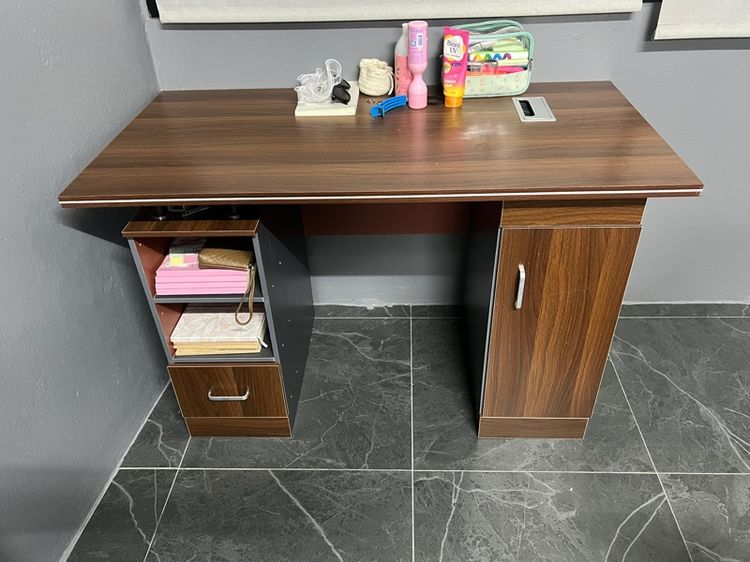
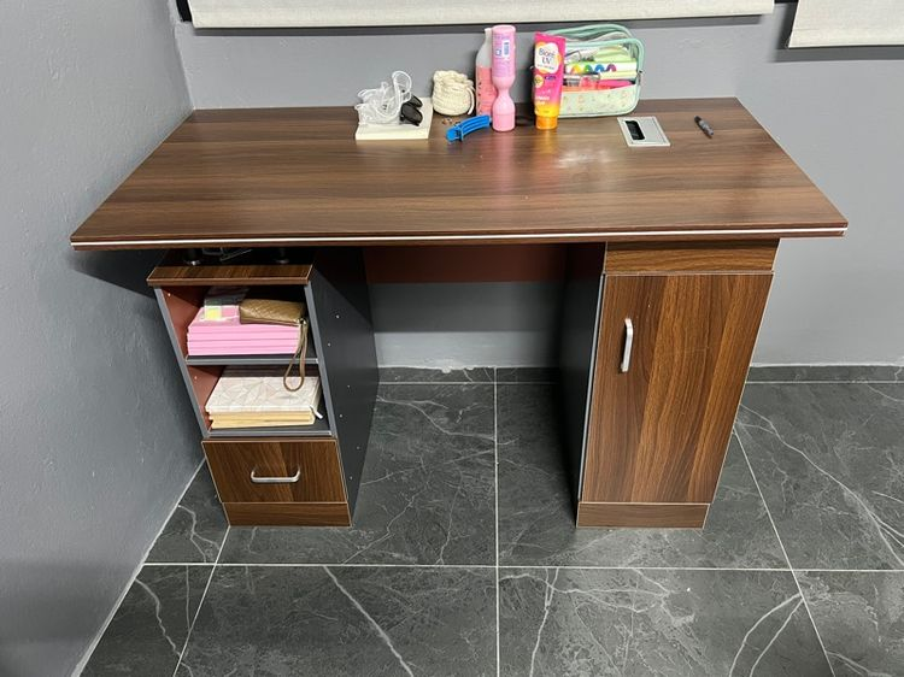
+ pen [693,114,715,136]
